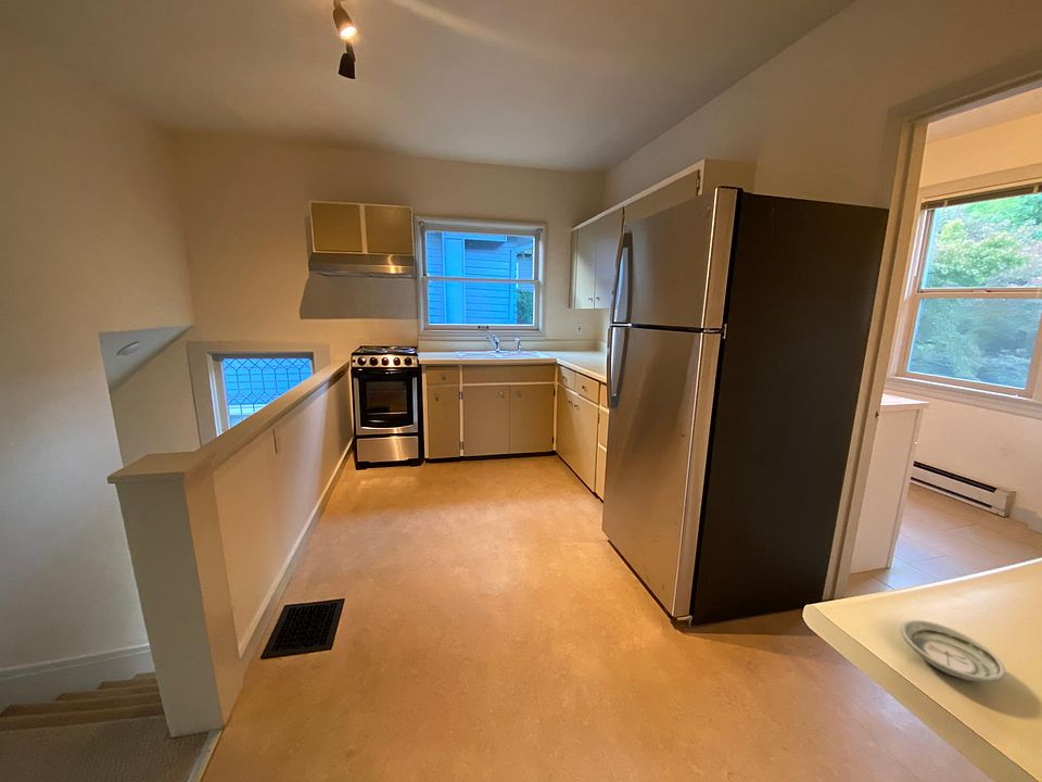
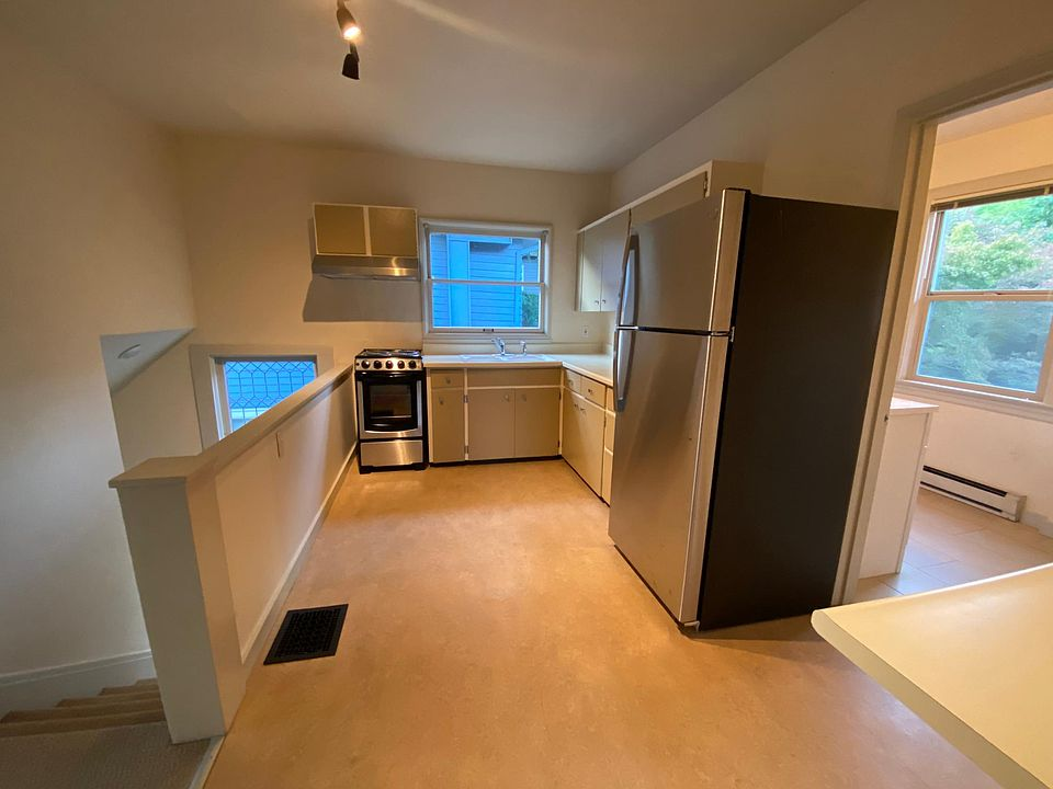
- saucer [900,619,1006,683]
